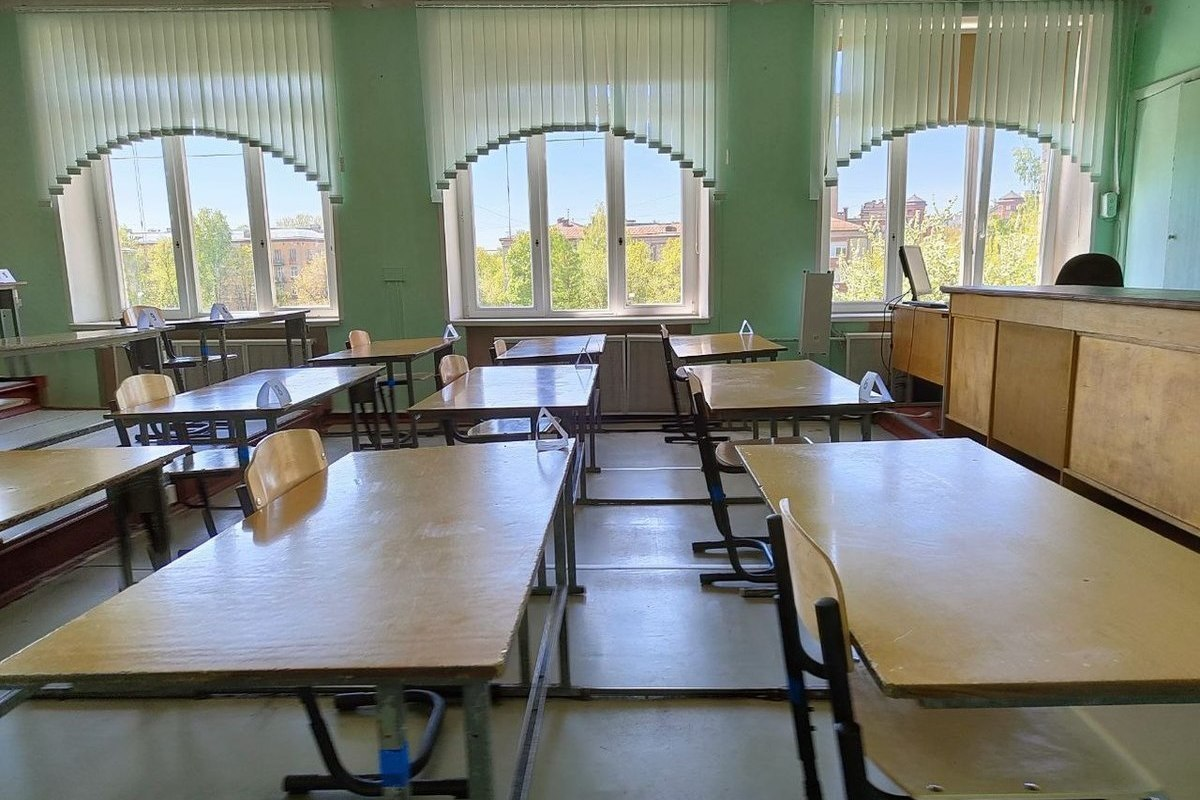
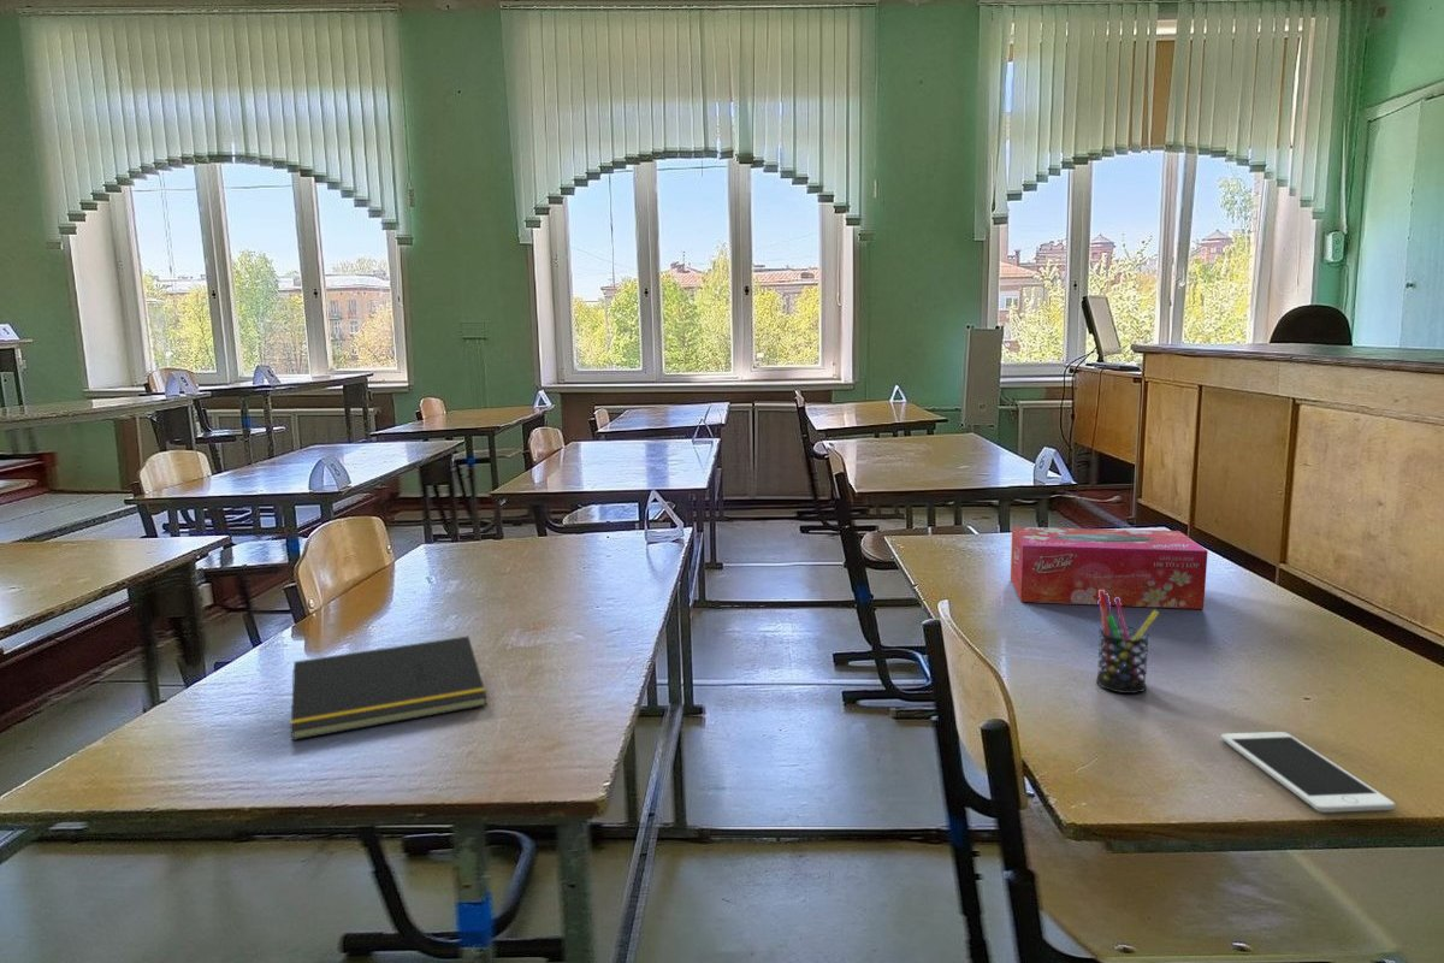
+ pen holder [1095,590,1160,695]
+ tissue box [1010,526,1209,610]
+ cell phone [1220,731,1396,814]
+ notepad [289,636,489,742]
